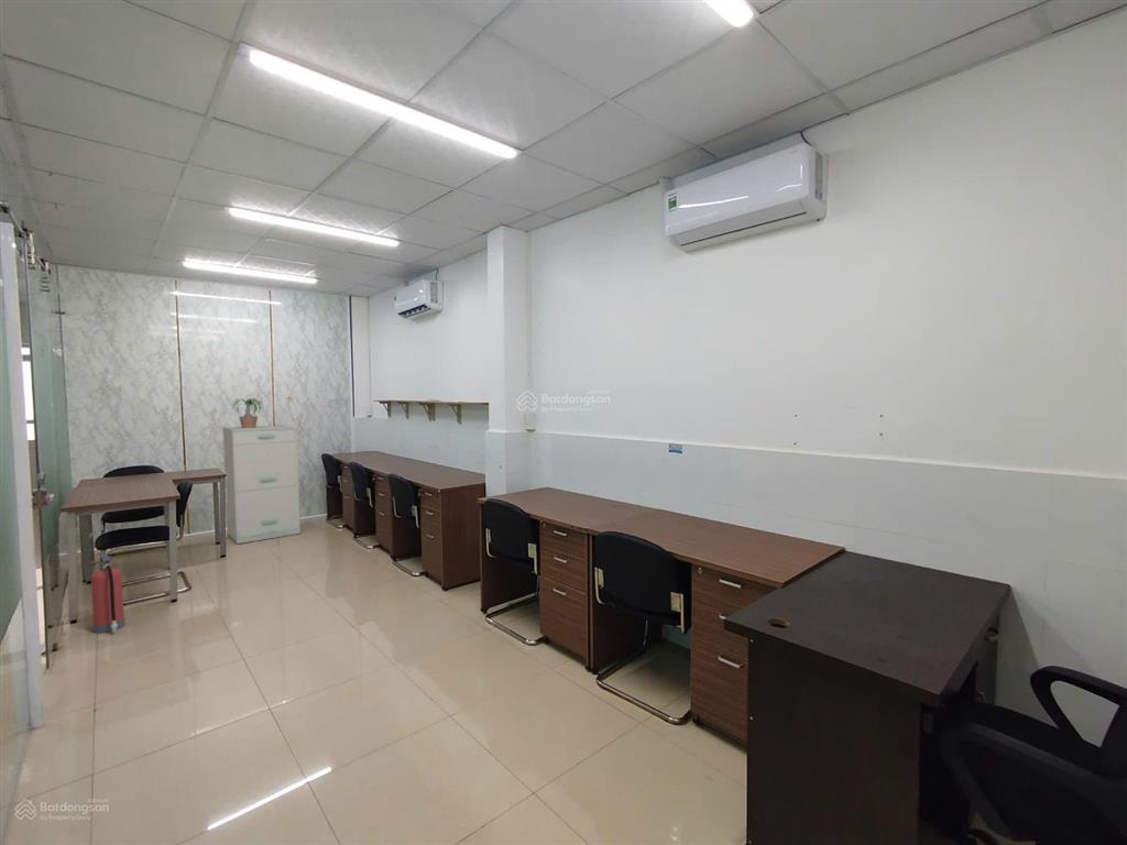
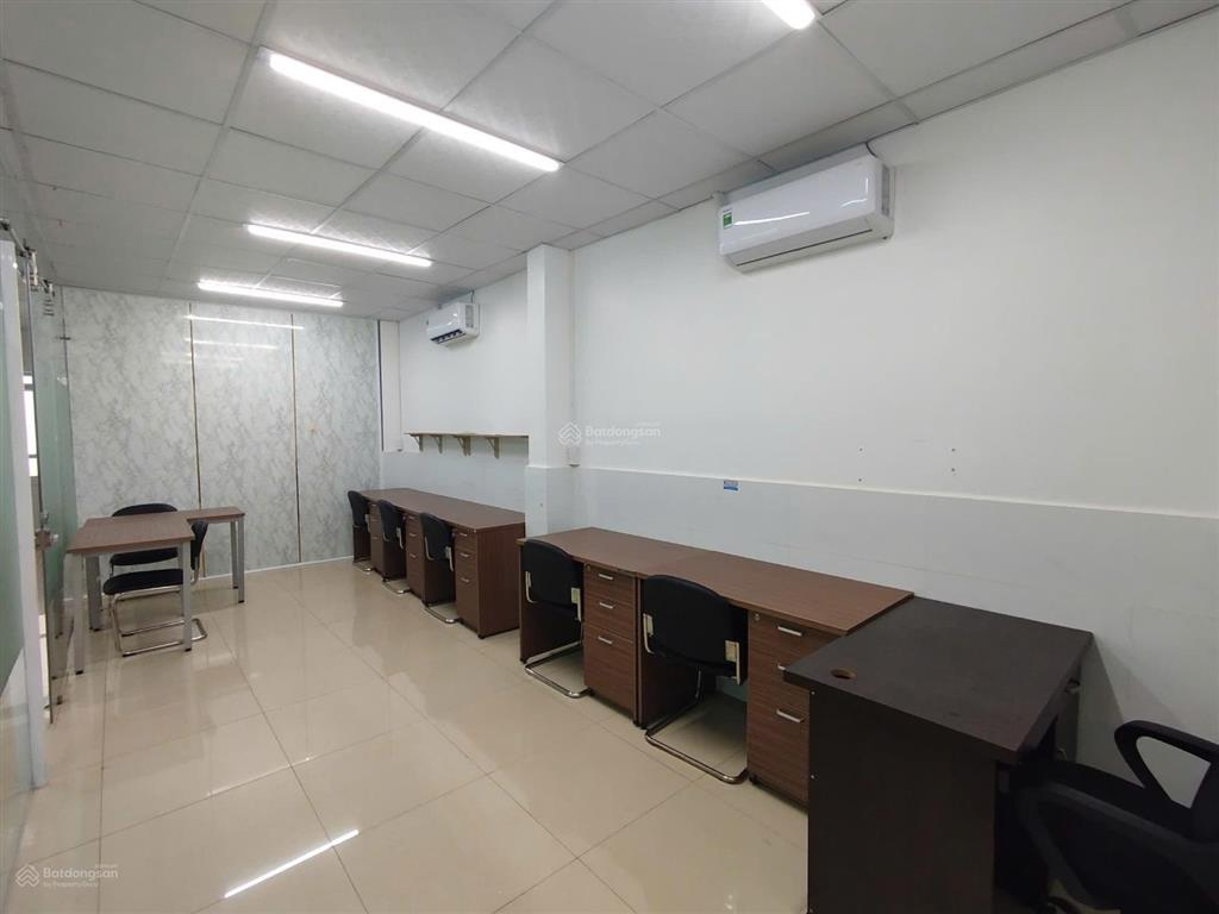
- potted plant [228,397,265,428]
- filing cabinet [221,425,302,545]
- fire extinguisher [90,551,127,635]
